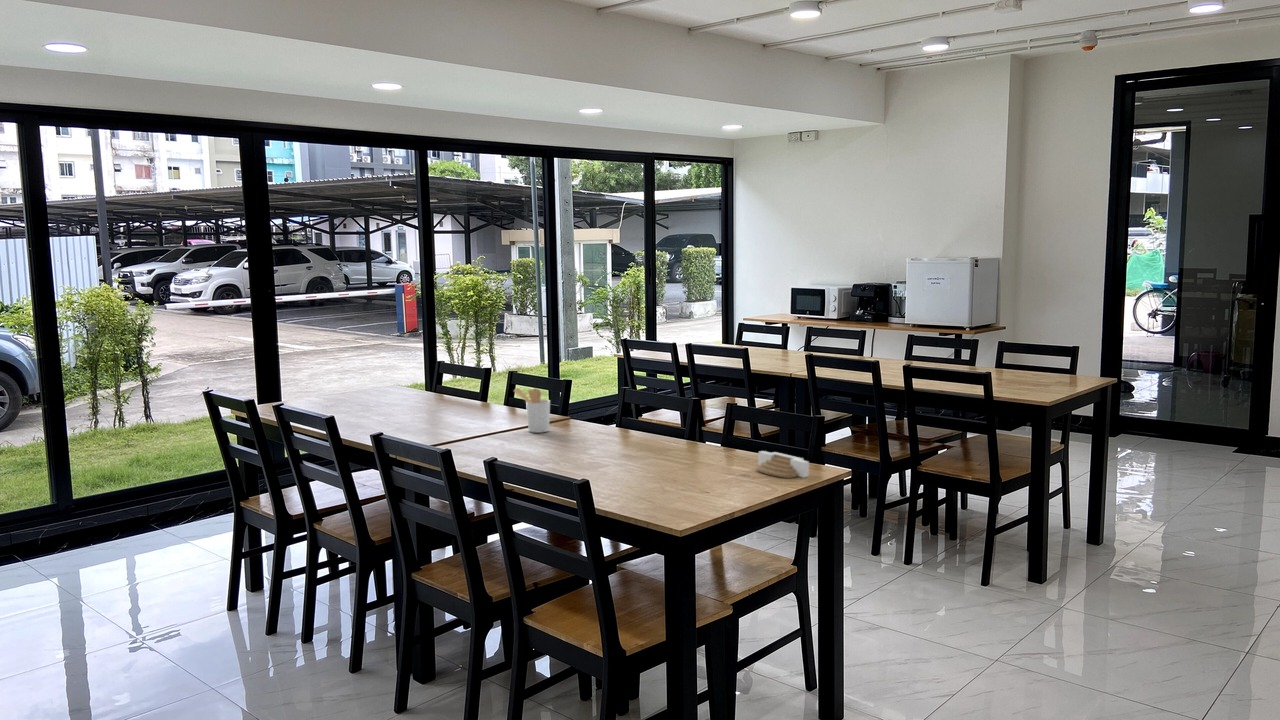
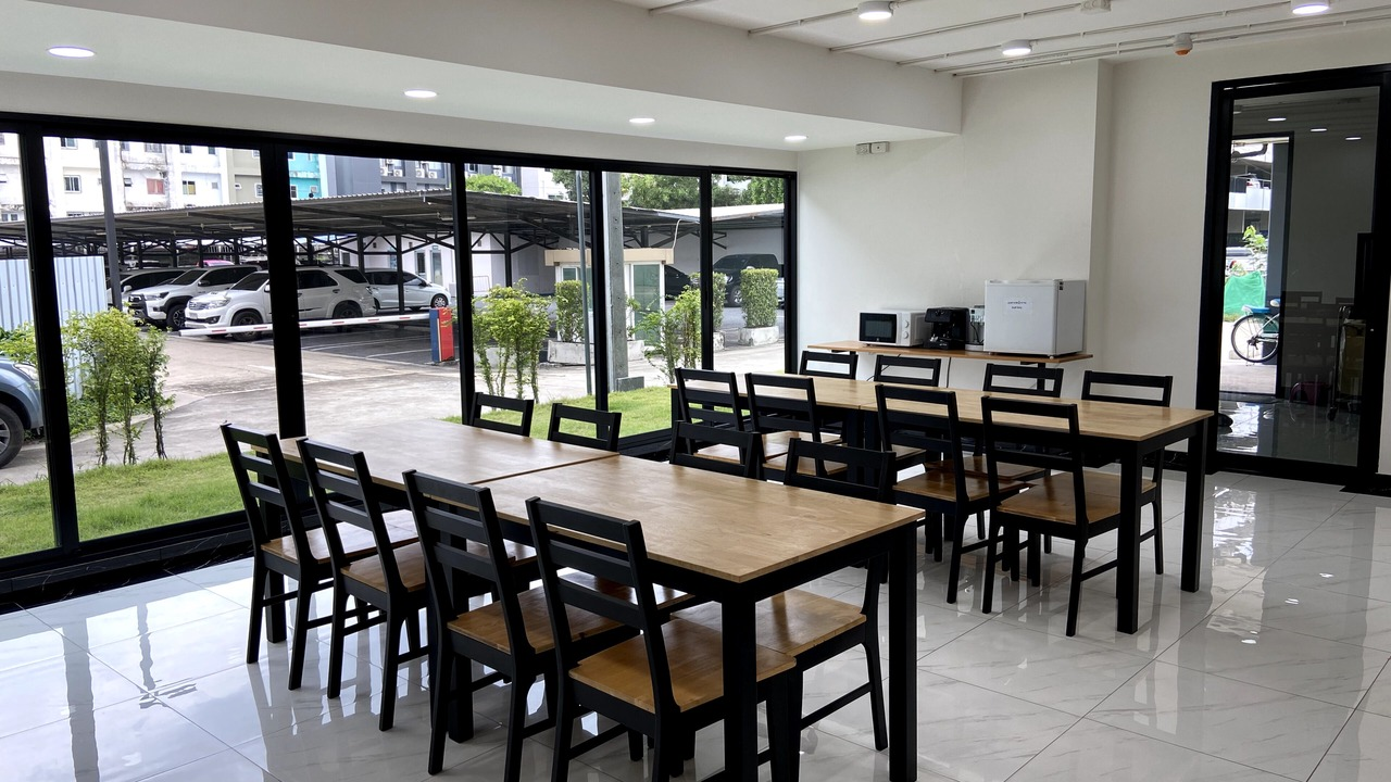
- utensil holder [512,387,551,434]
- architectural model [755,450,810,479]
